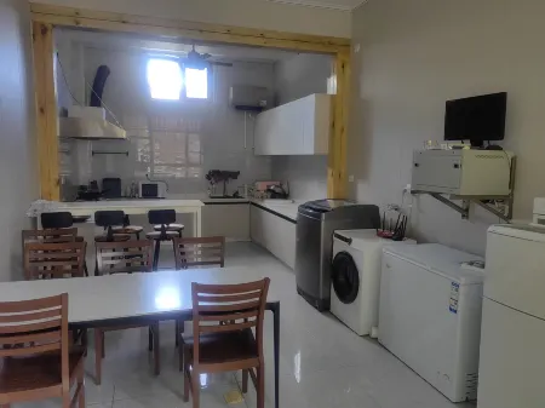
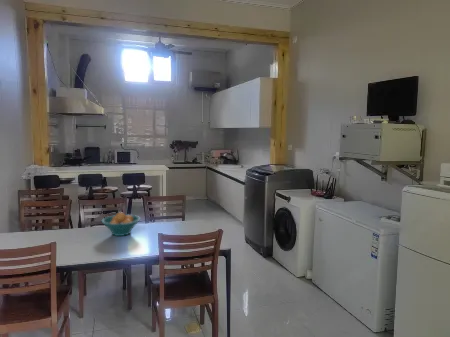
+ fruit bowl [100,211,141,237]
